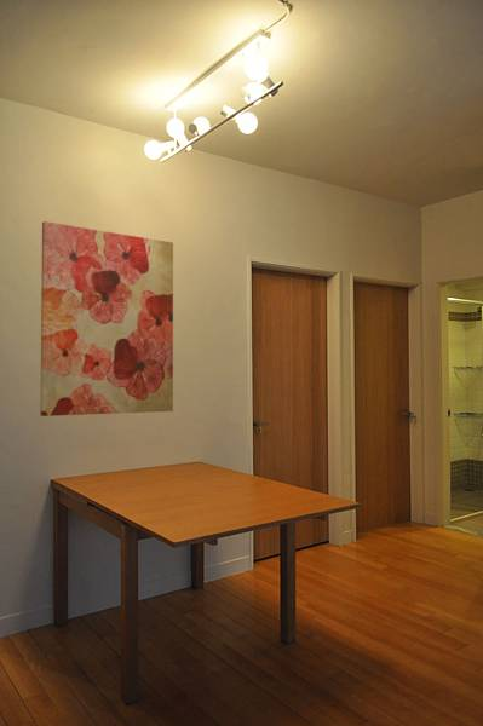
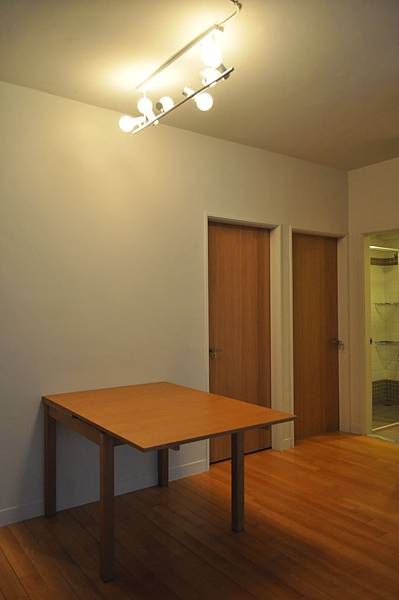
- wall art [39,220,174,417]
